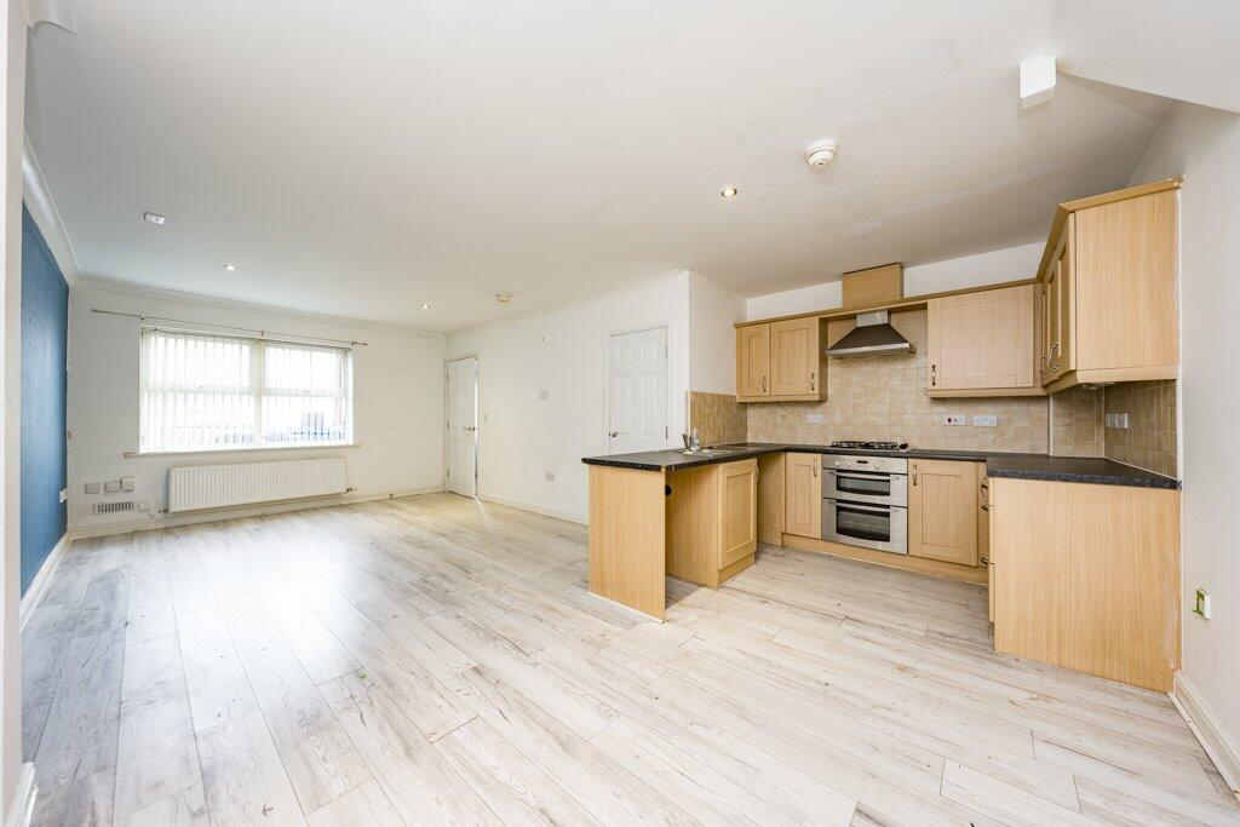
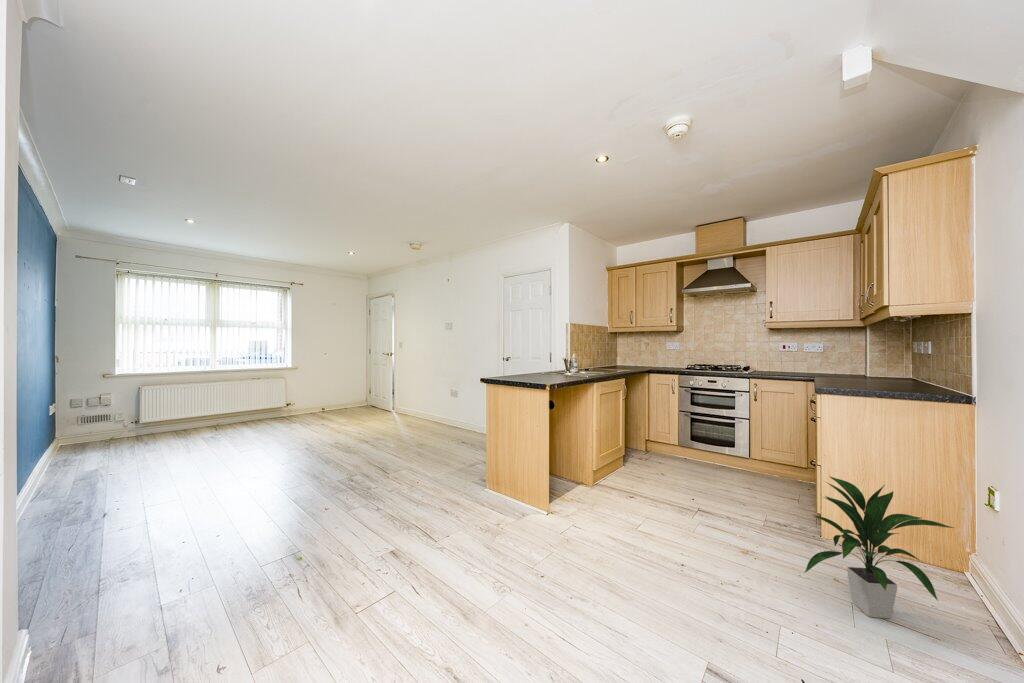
+ indoor plant [803,475,955,619]
